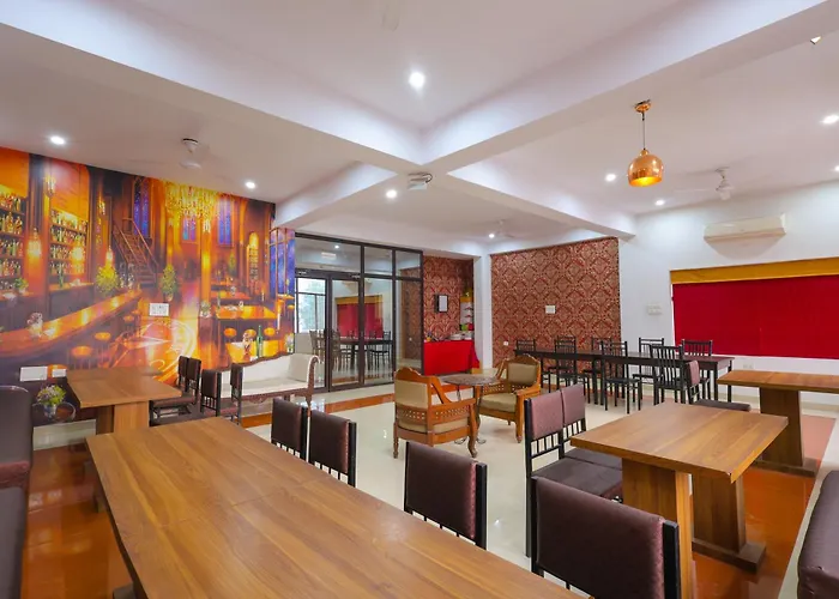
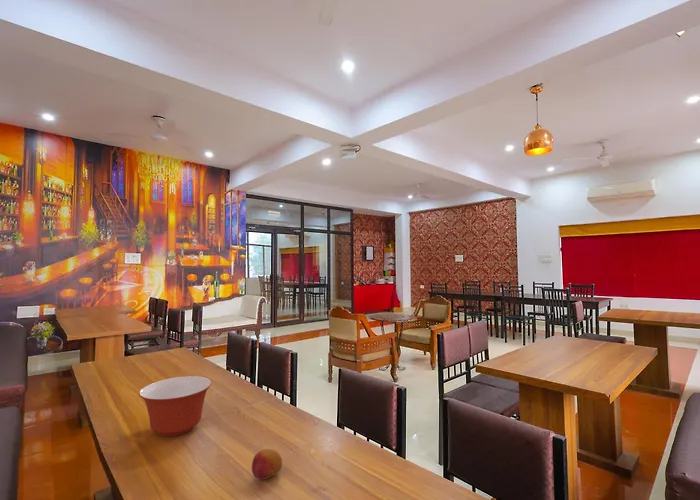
+ fruit [251,448,283,481]
+ mixing bowl [138,375,212,437]
